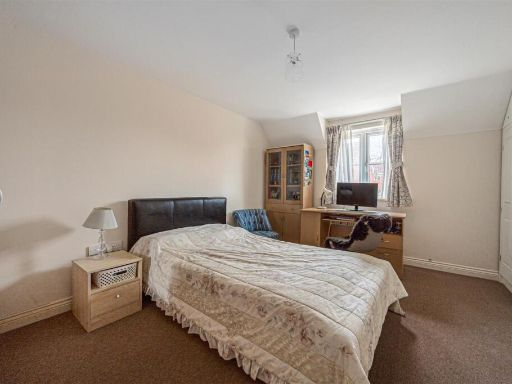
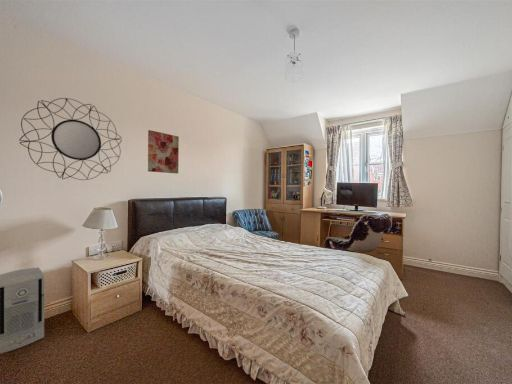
+ home mirror [18,97,123,181]
+ wall art [147,129,180,175]
+ air purifier [0,266,45,355]
